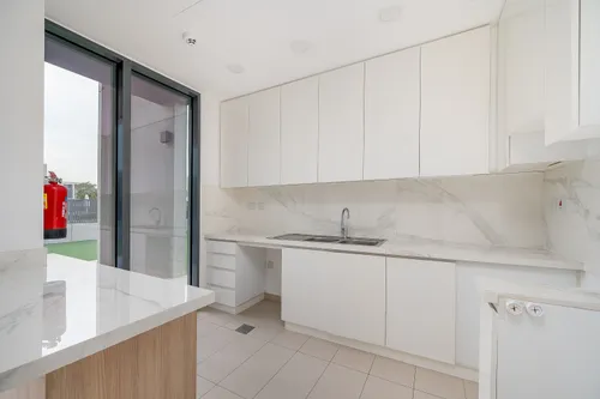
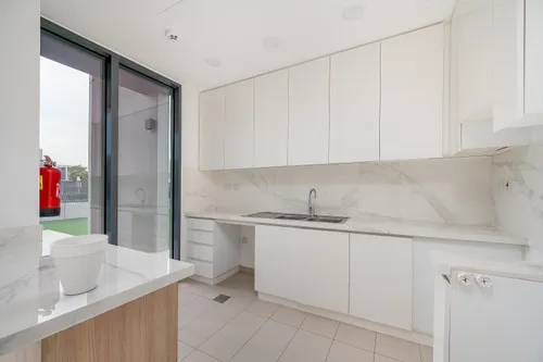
+ cup [49,233,110,296]
